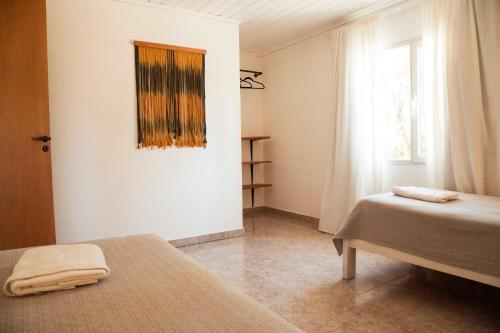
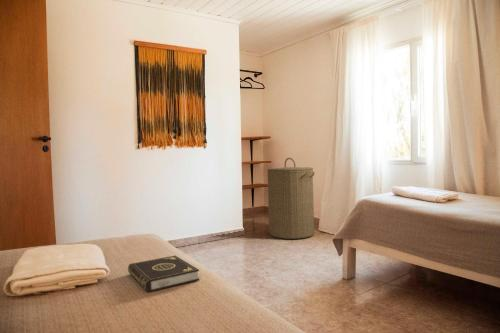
+ book [127,255,200,293]
+ laundry hamper [266,157,315,240]
